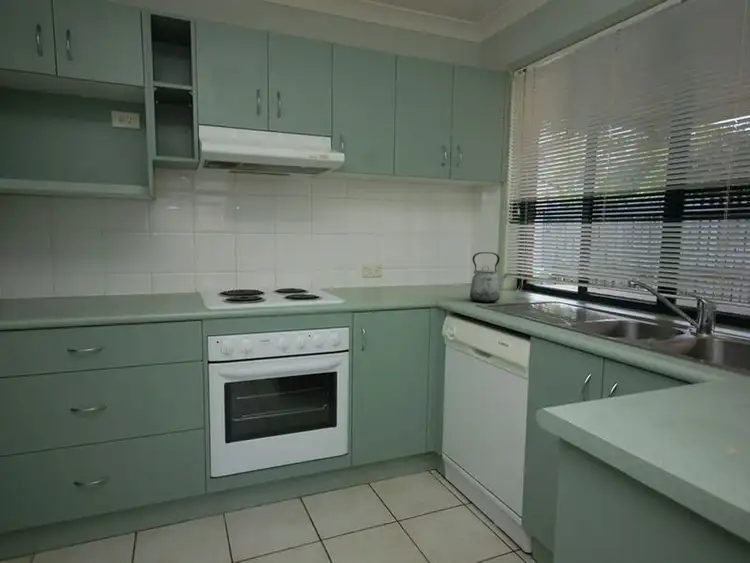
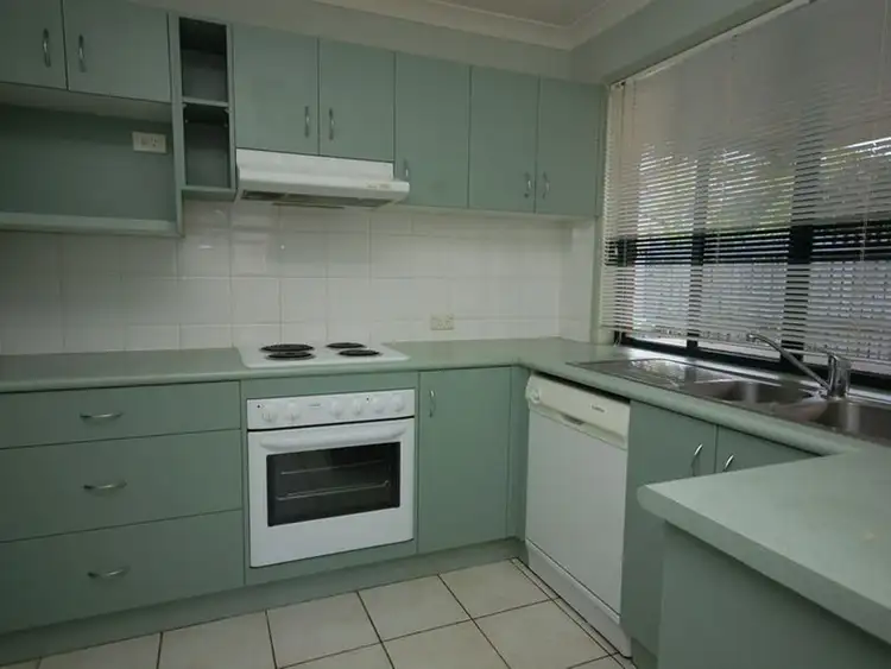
- kettle [469,251,510,304]
